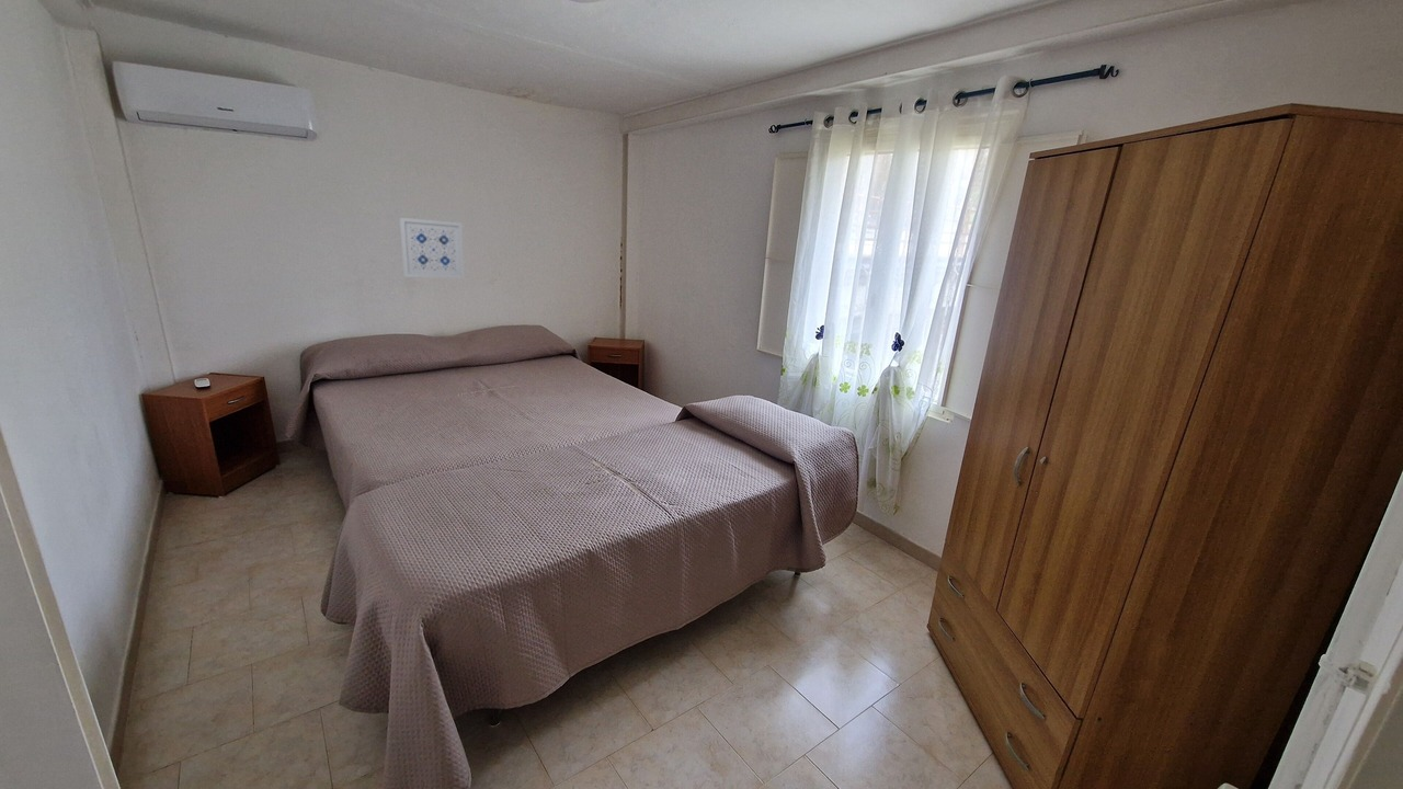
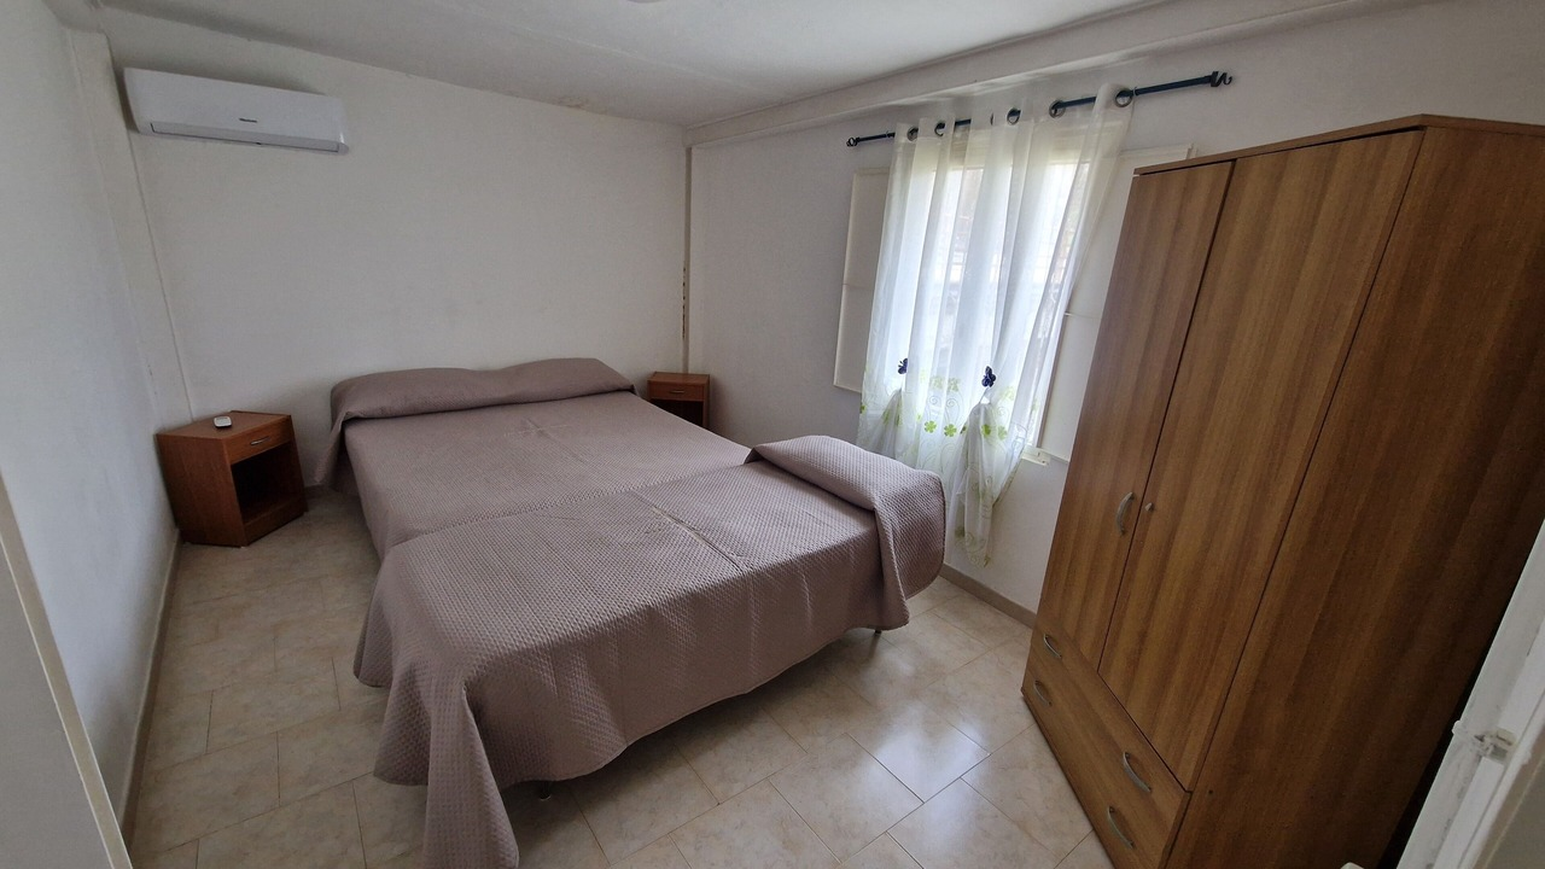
- wall art [399,217,466,279]
